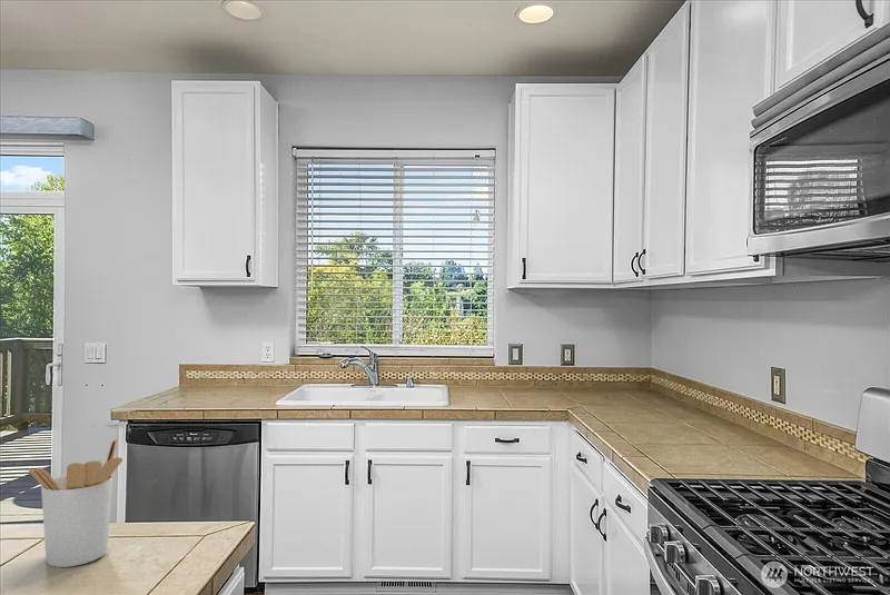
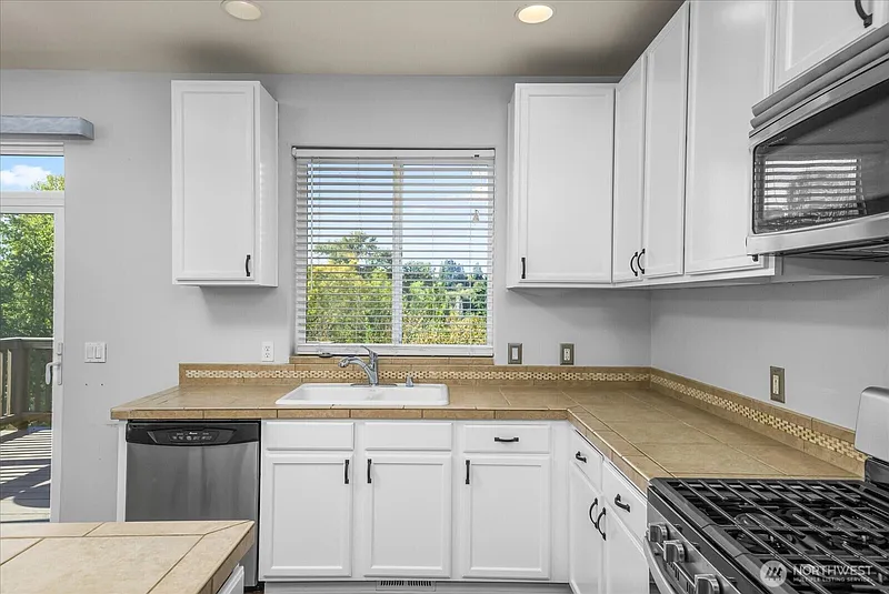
- utensil holder [28,438,123,568]
